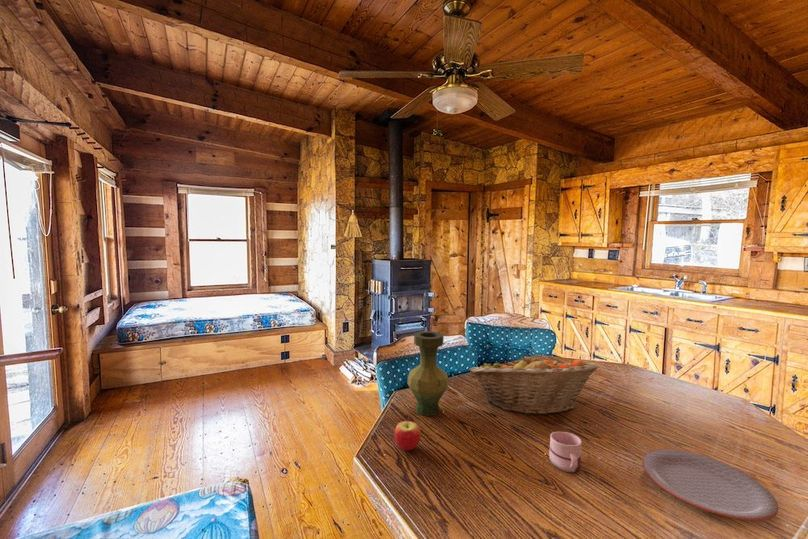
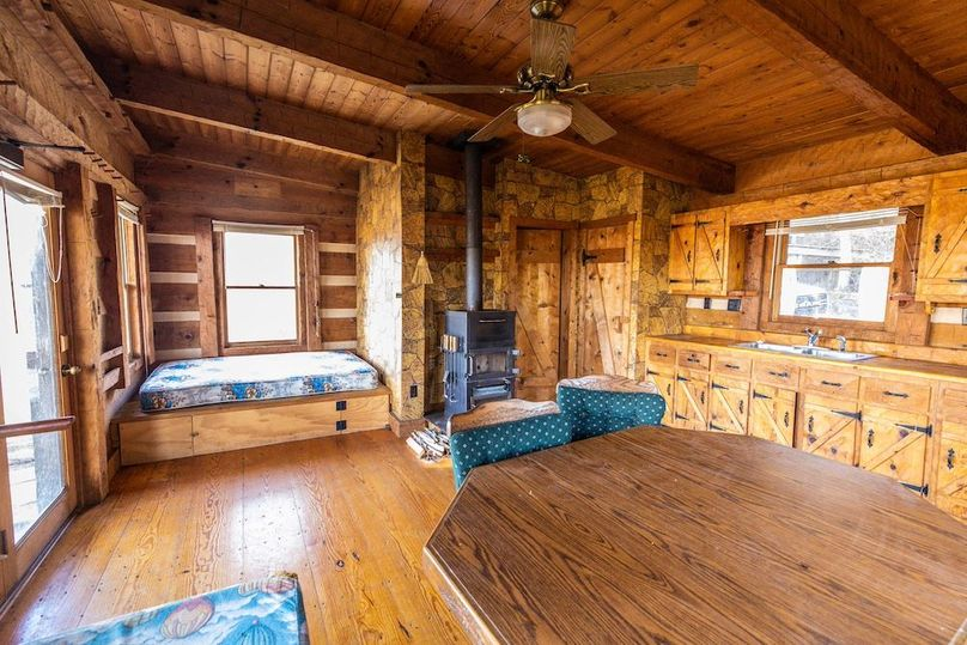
- plate [641,448,779,522]
- mug [548,431,583,473]
- apple [394,414,422,451]
- vase [406,330,450,417]
- fruit basket [469,353,599,416]
